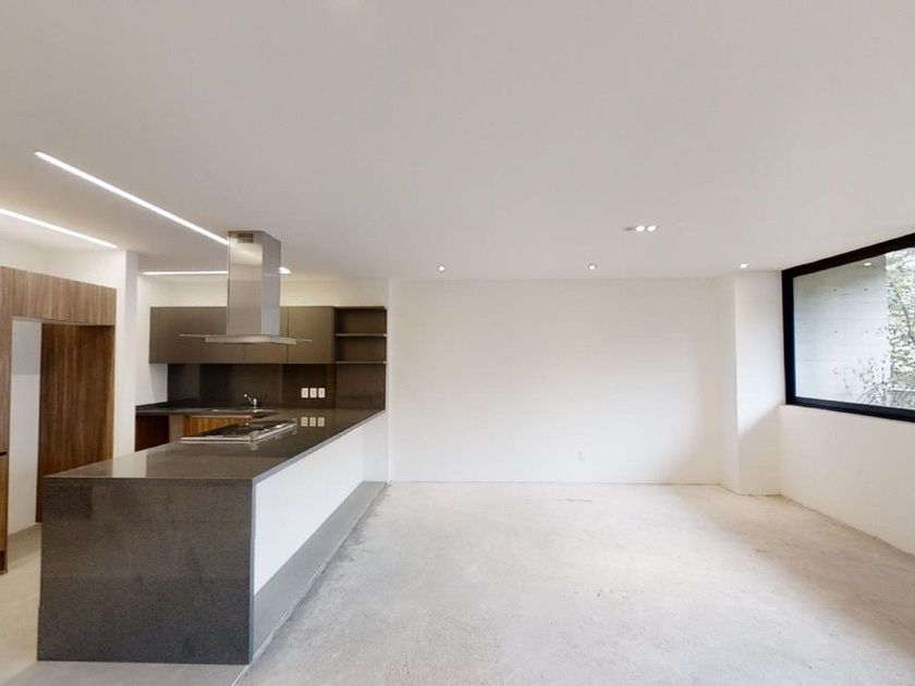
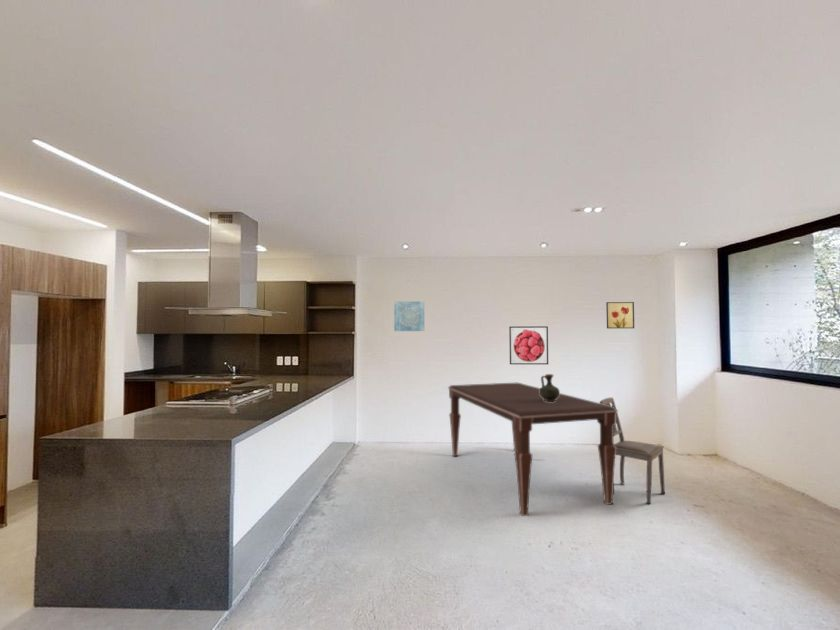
+ wall art [393,300,425,332]
+ wall art [605,301,635,329]
+ dining table [447,382,619,517]
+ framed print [508,325,549,365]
+ ceramic jug [540,373,561,402]
+ dining chair [599,397,666,505]
